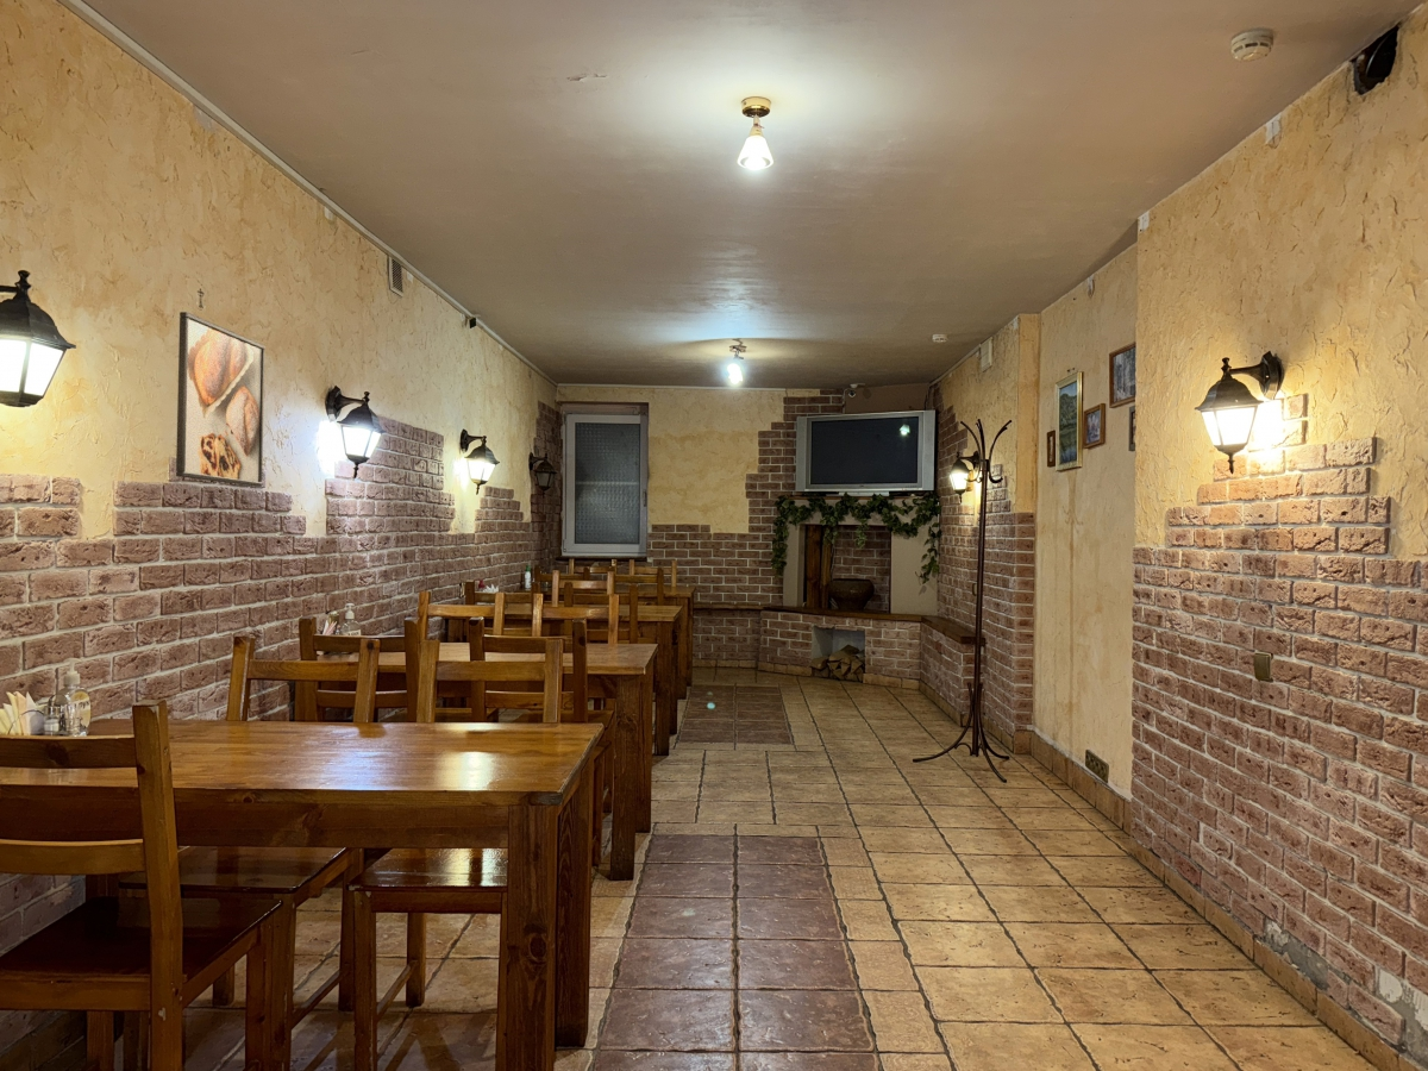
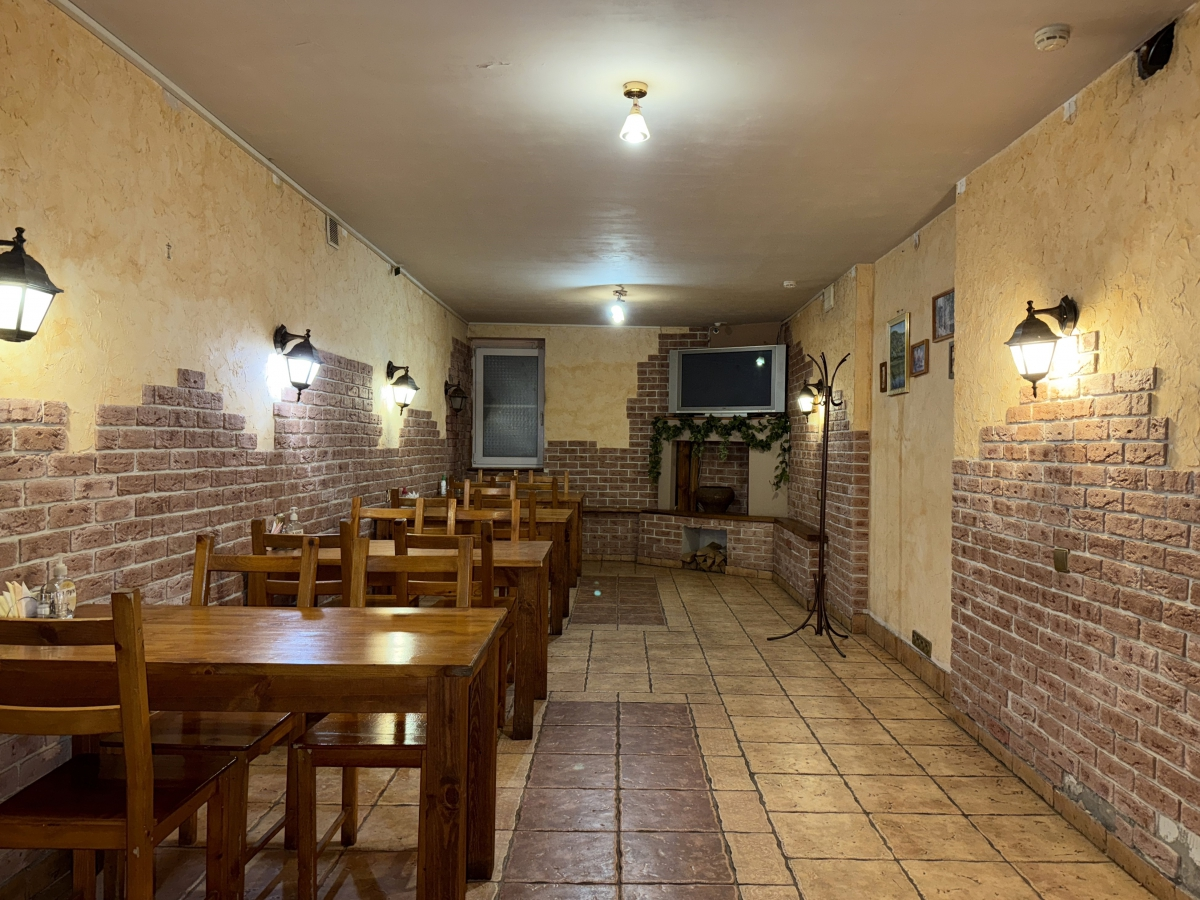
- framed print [175,311,267,488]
